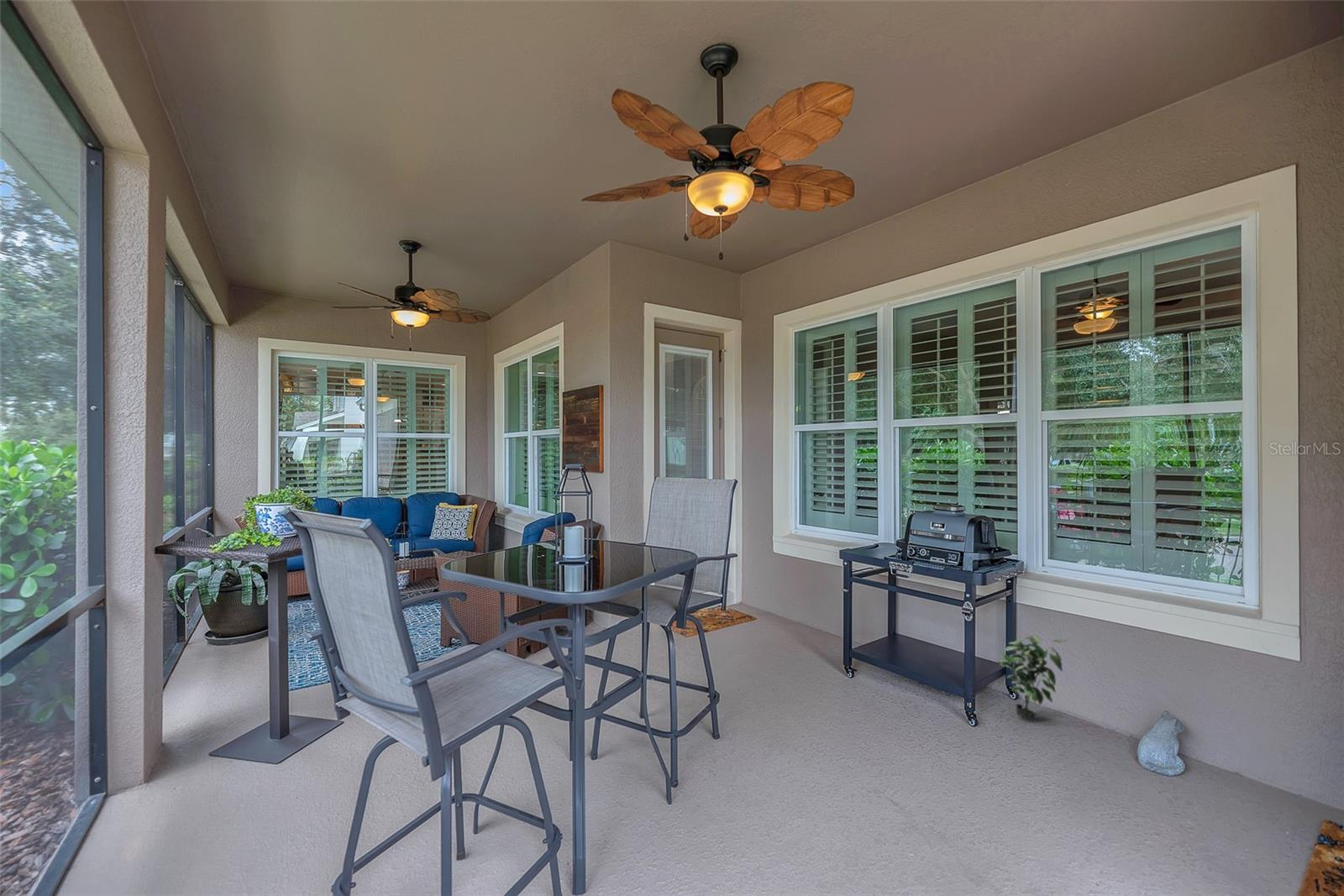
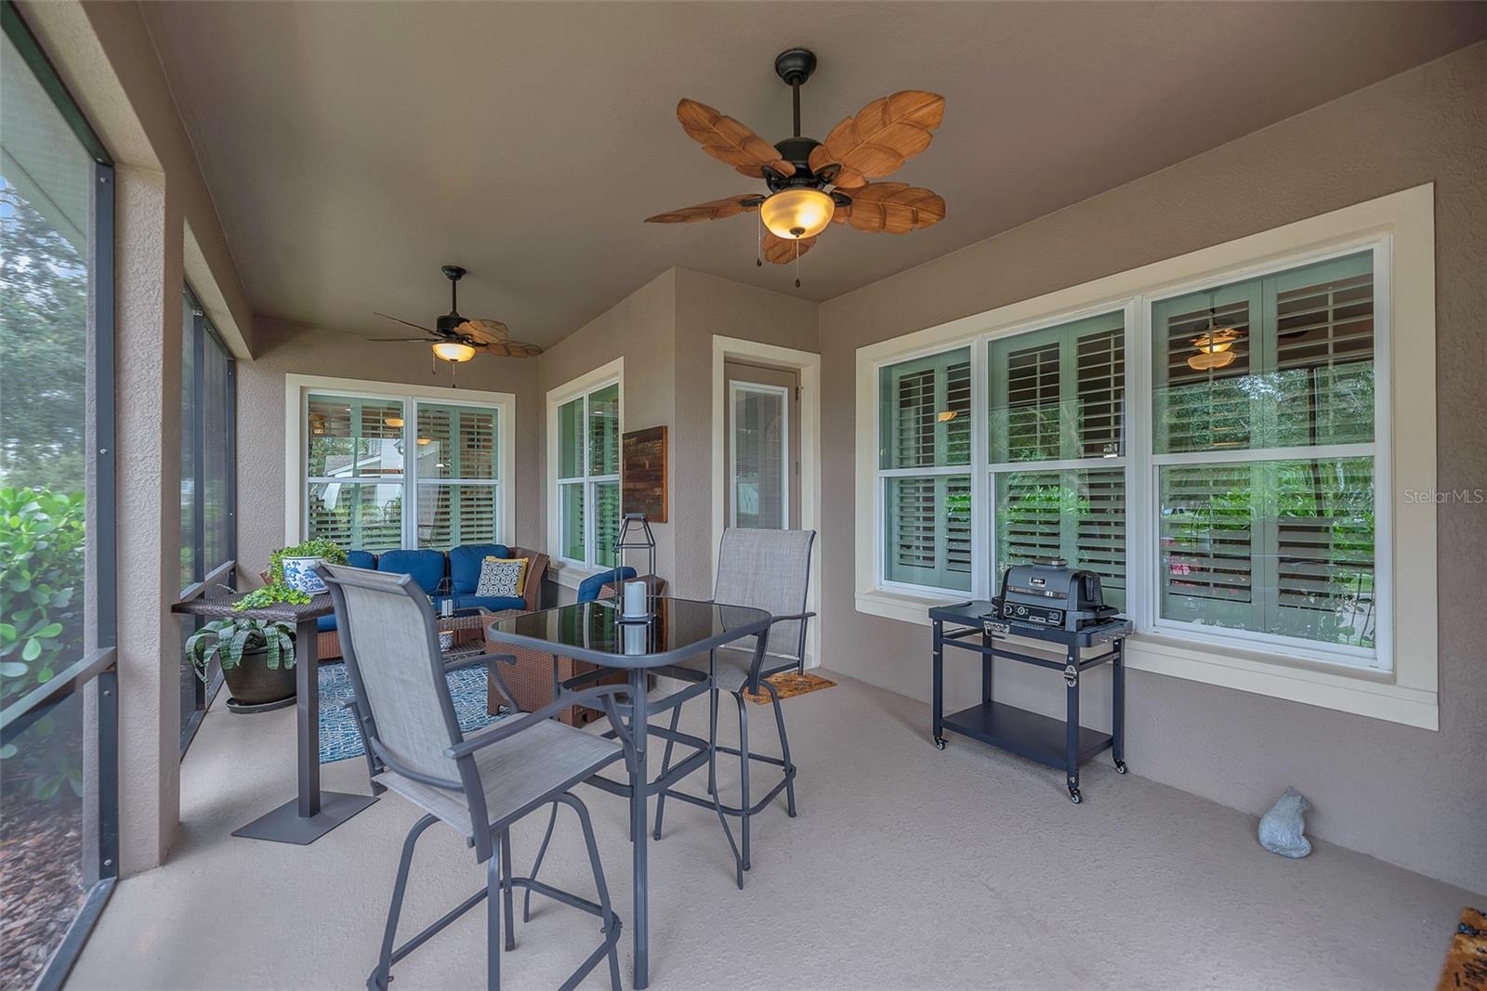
- potted plant [995,634,1066,720]
